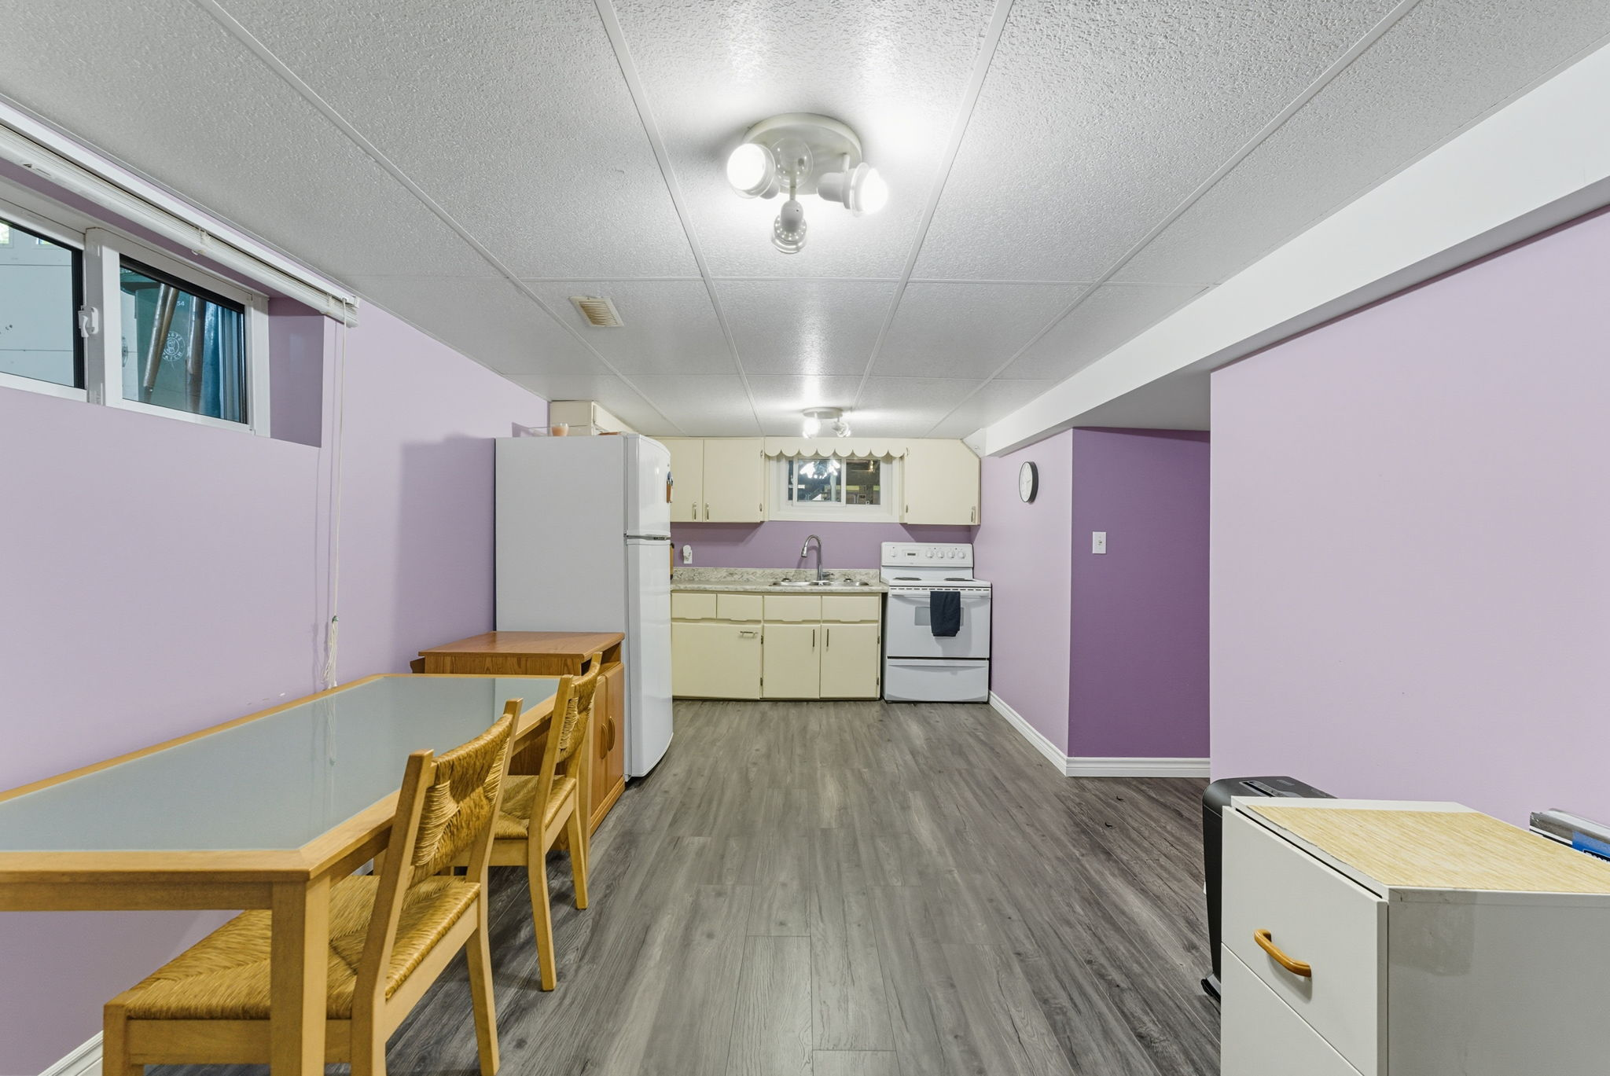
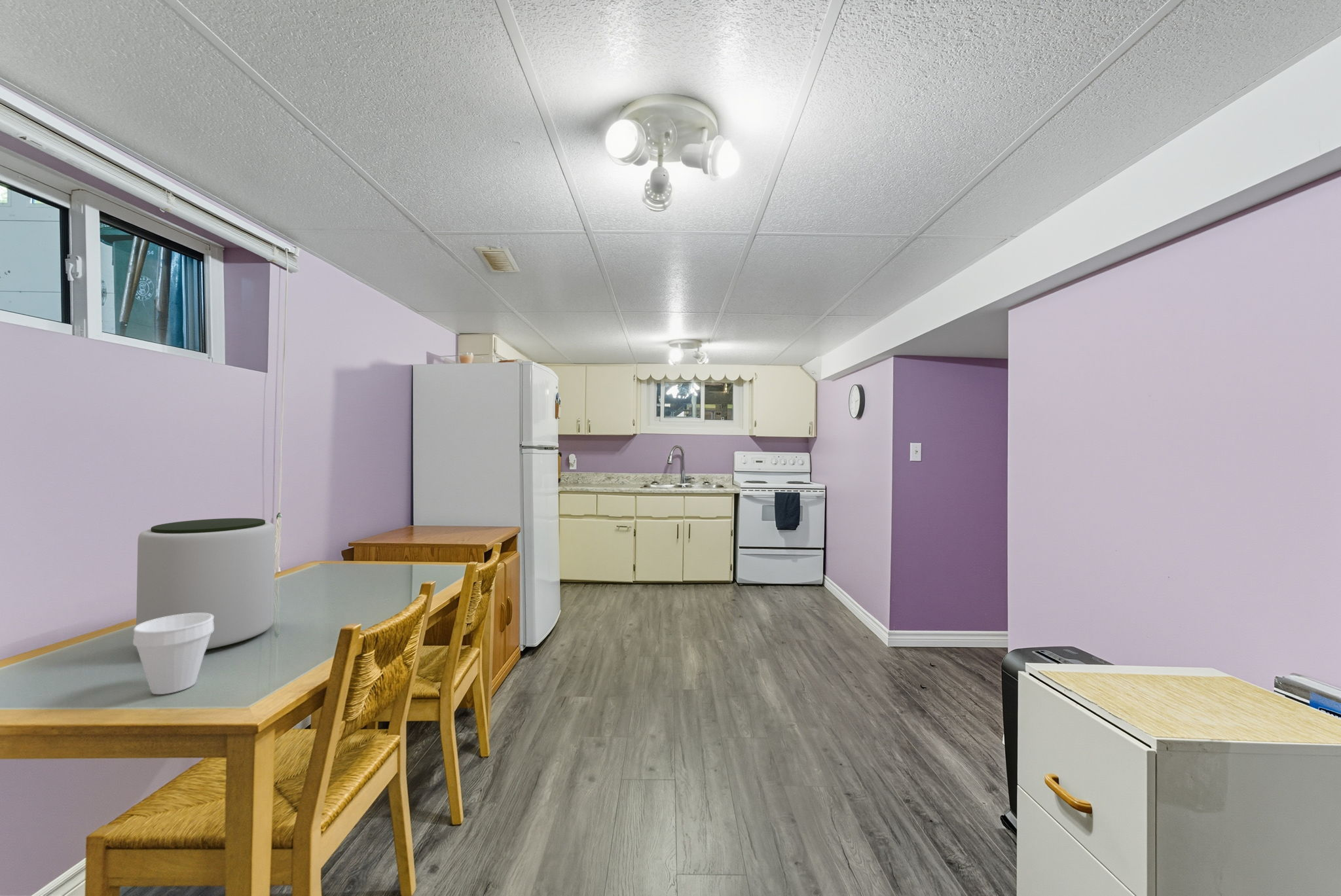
+ cup [132,613,213,695]
+ plant pot [136,518,276,653]
